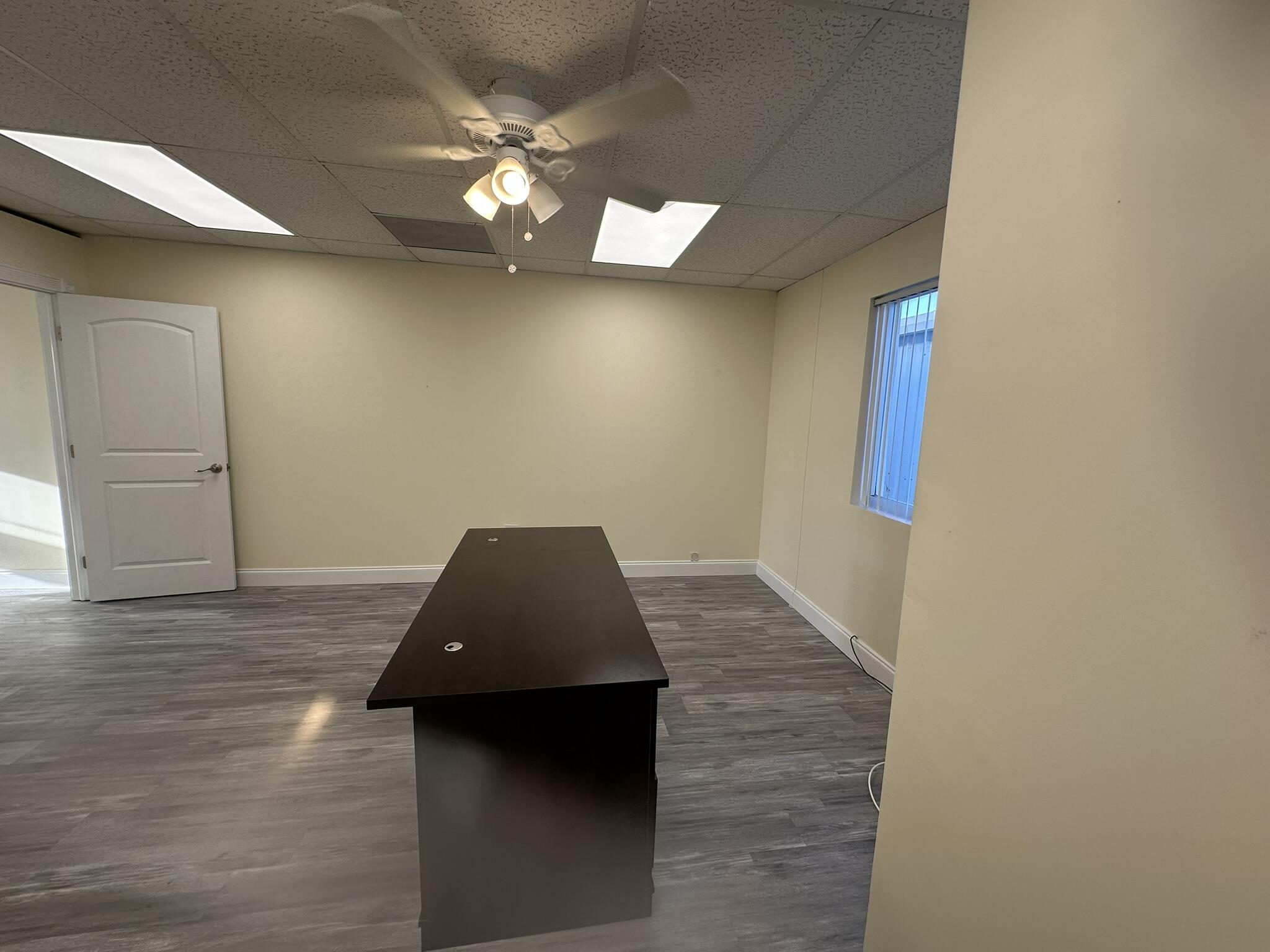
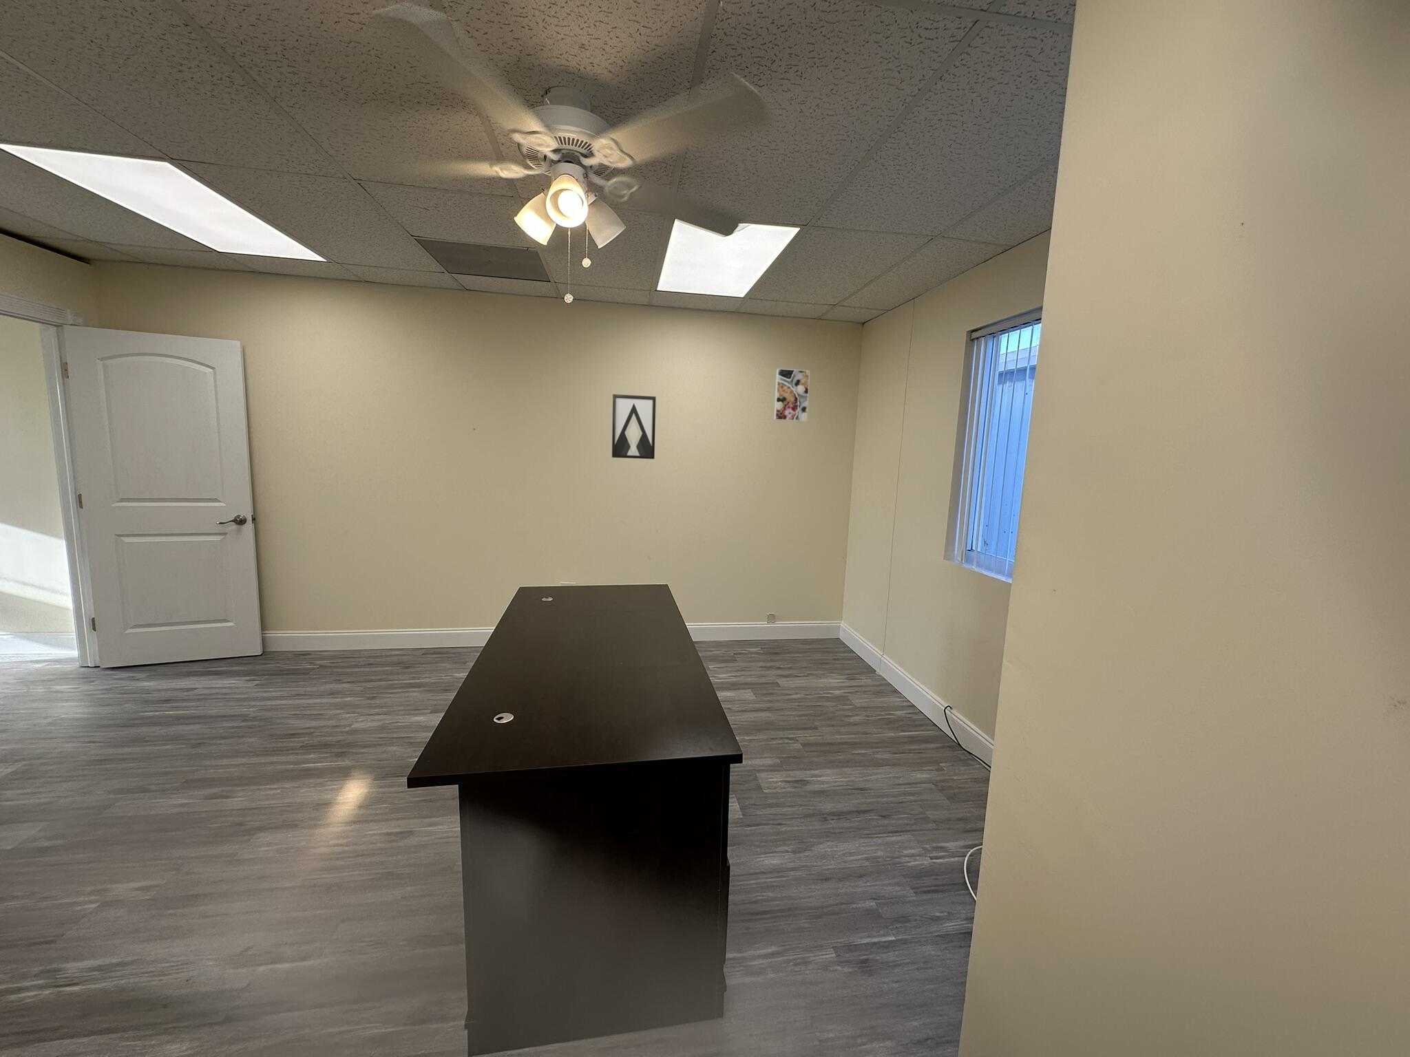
+ wall art [612,394,657,460]
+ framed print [773,369,810,422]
